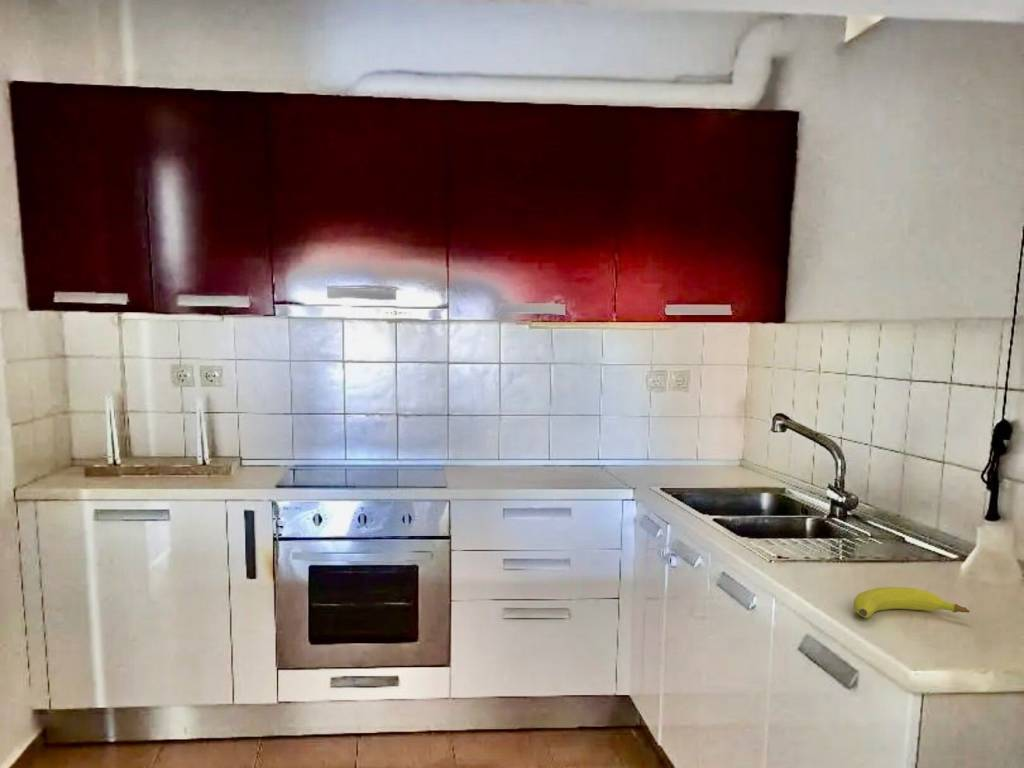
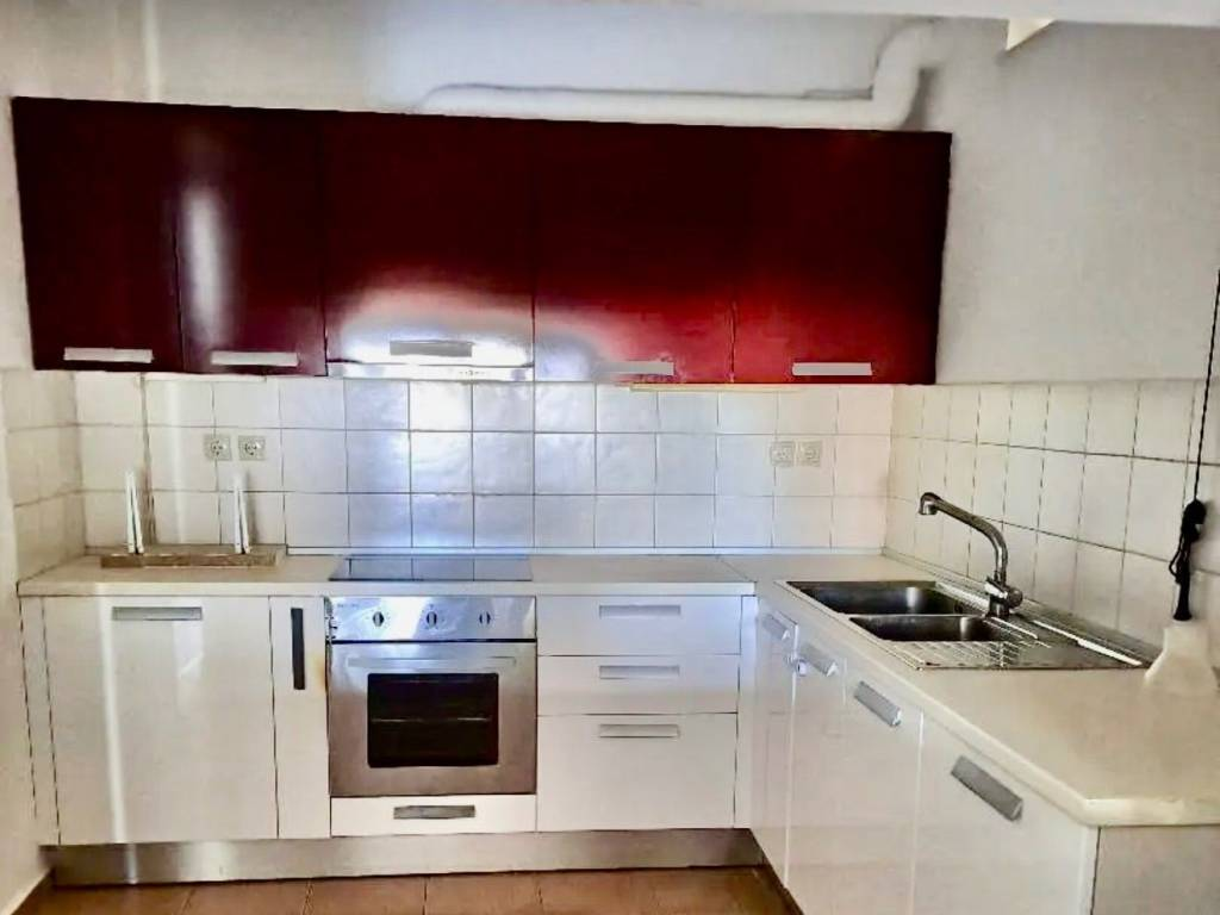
- fruit [853,586,971,619]
